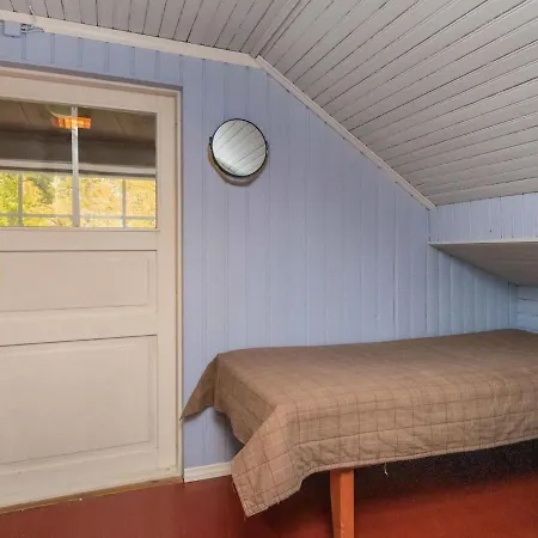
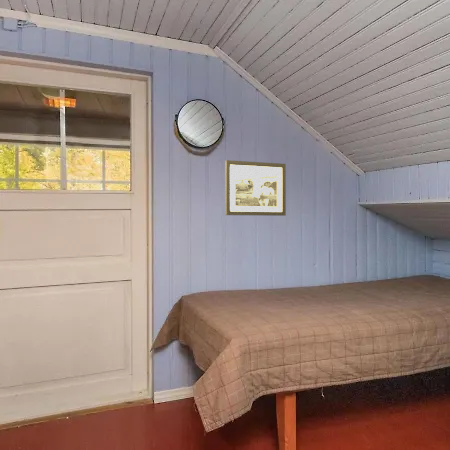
+ picture frame [224,159,287,217]
